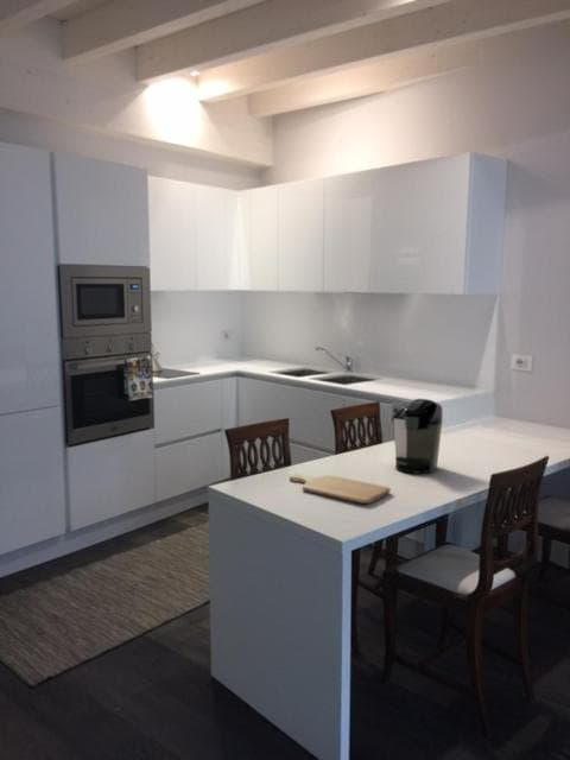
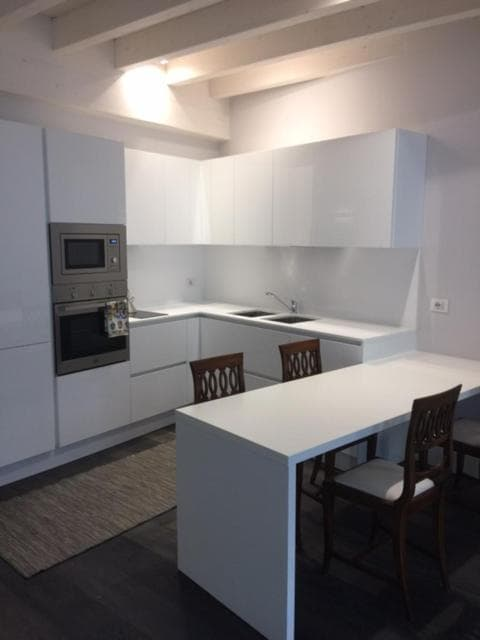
- chopping board [289,473,392,505]
- coffee maker [390,398,444,475]
